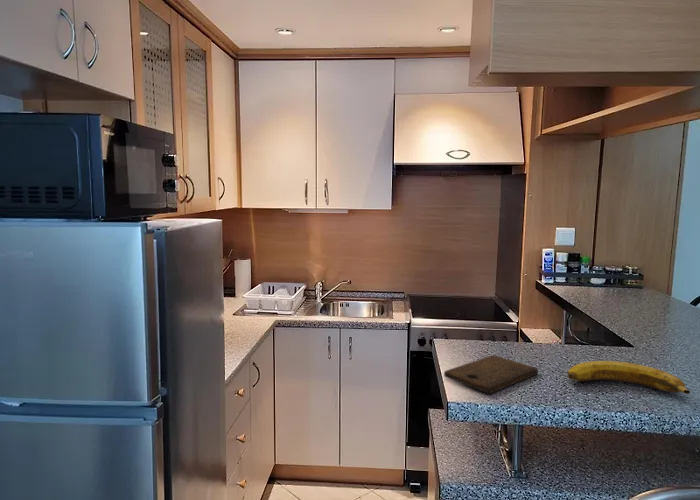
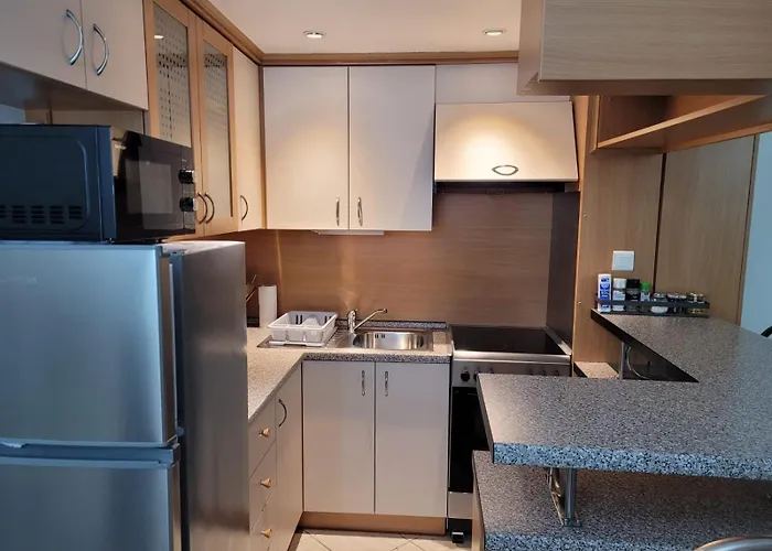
- banana [566,360,691,395]
- cutting board [443,354,539,395]
